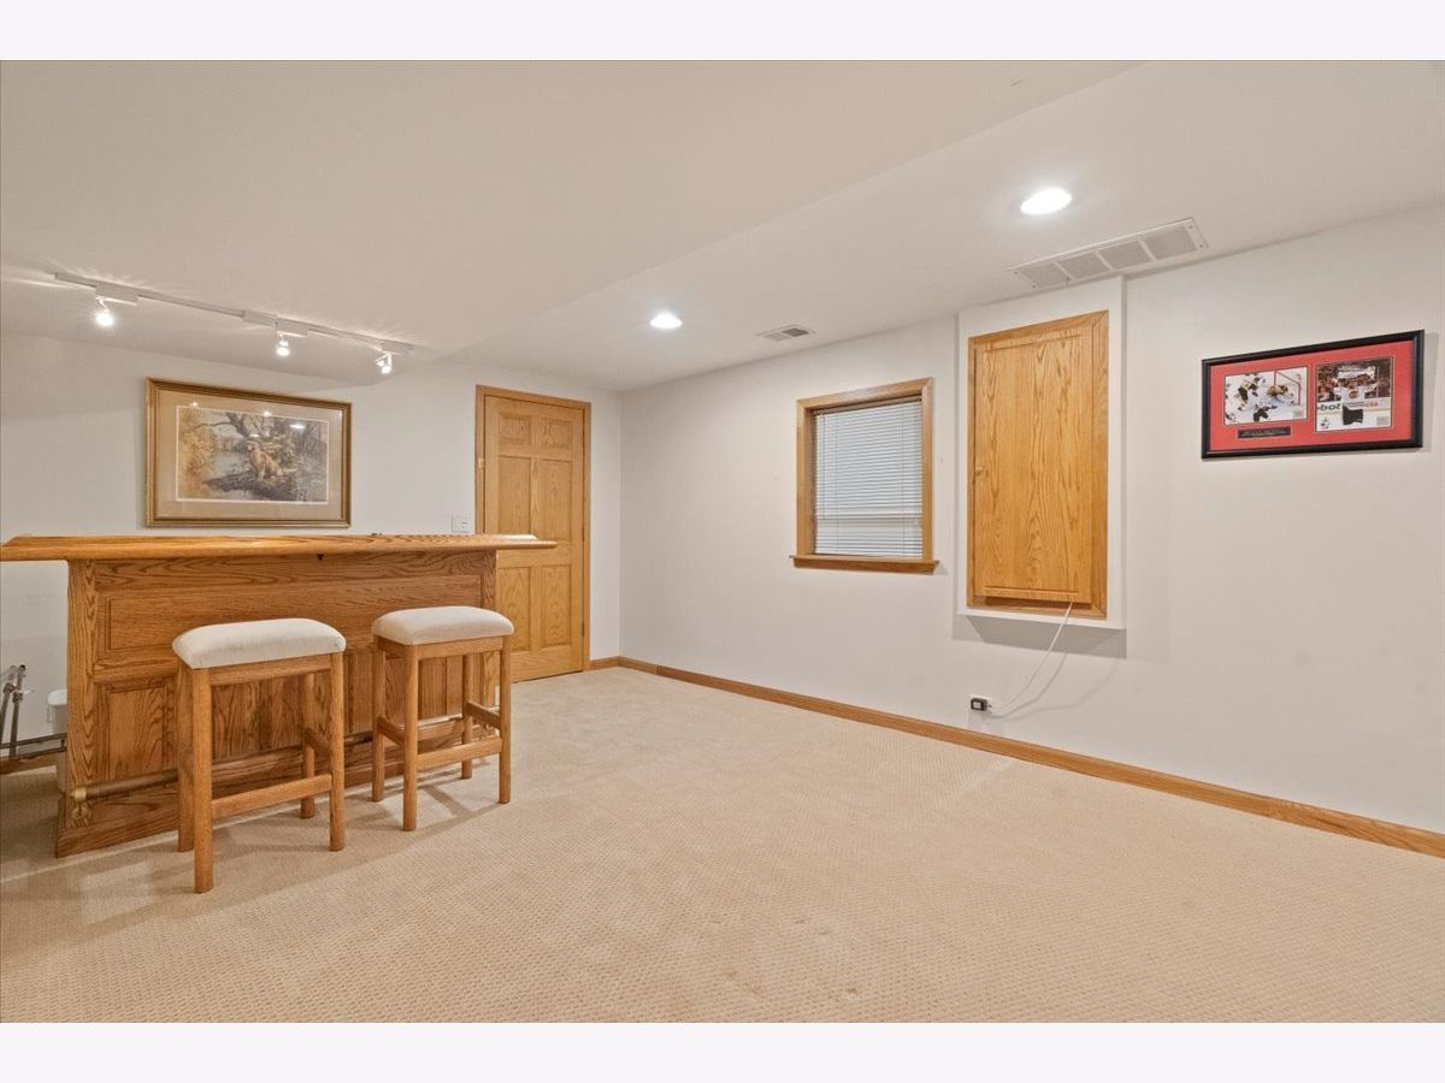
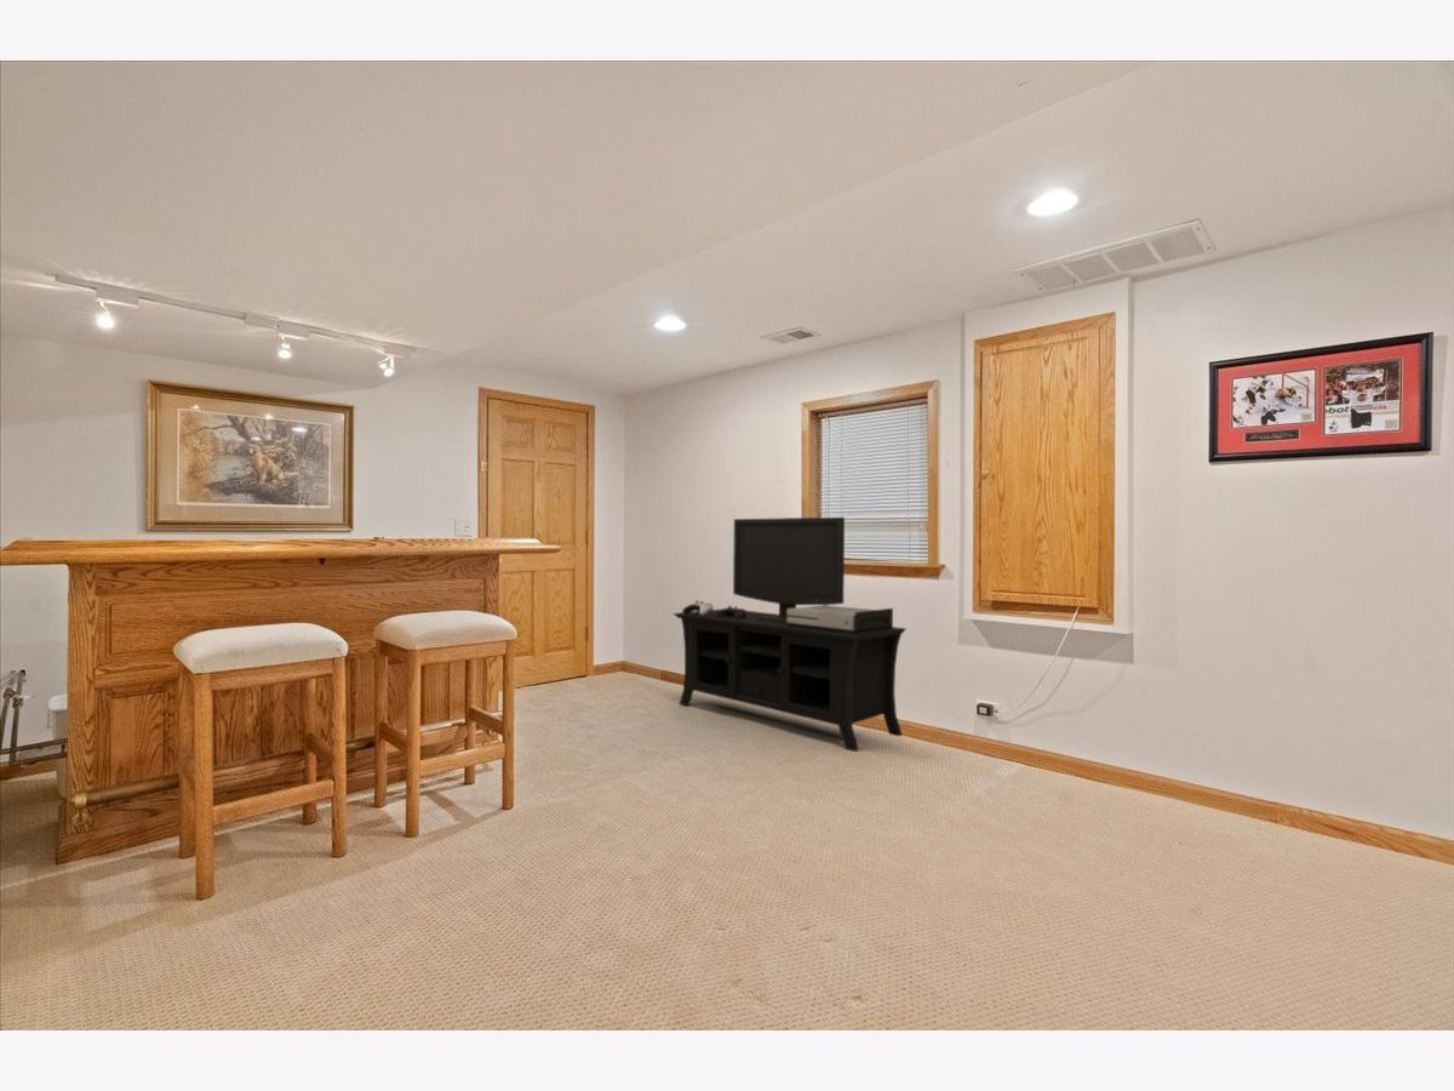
+ media console [671,516,908,753]
